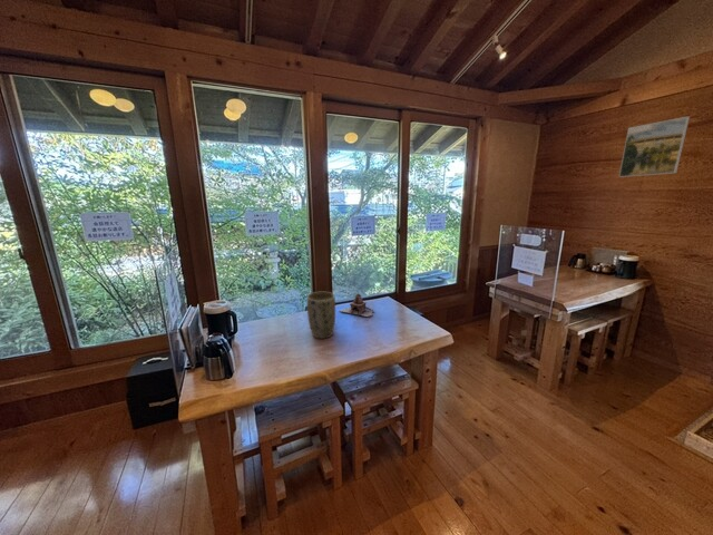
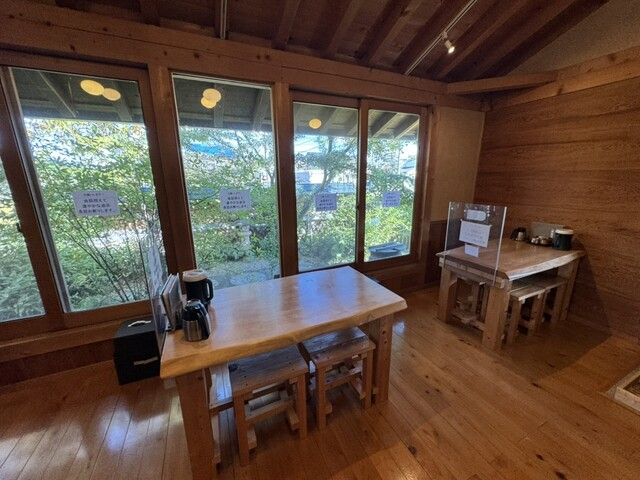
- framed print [618,115,691,178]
- plant pot [306,291,336,340]
- teapot [339,292,374,318]
